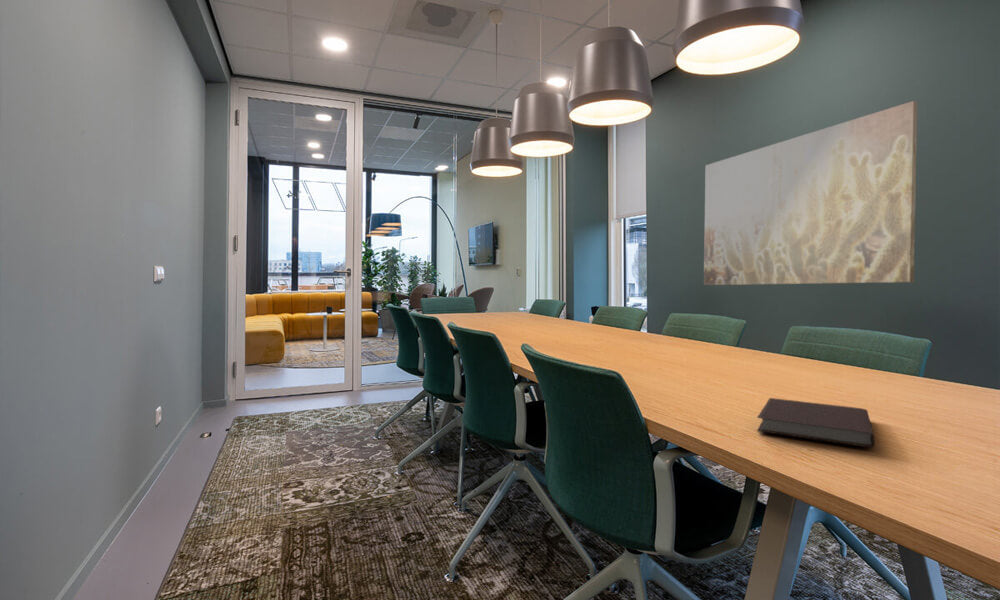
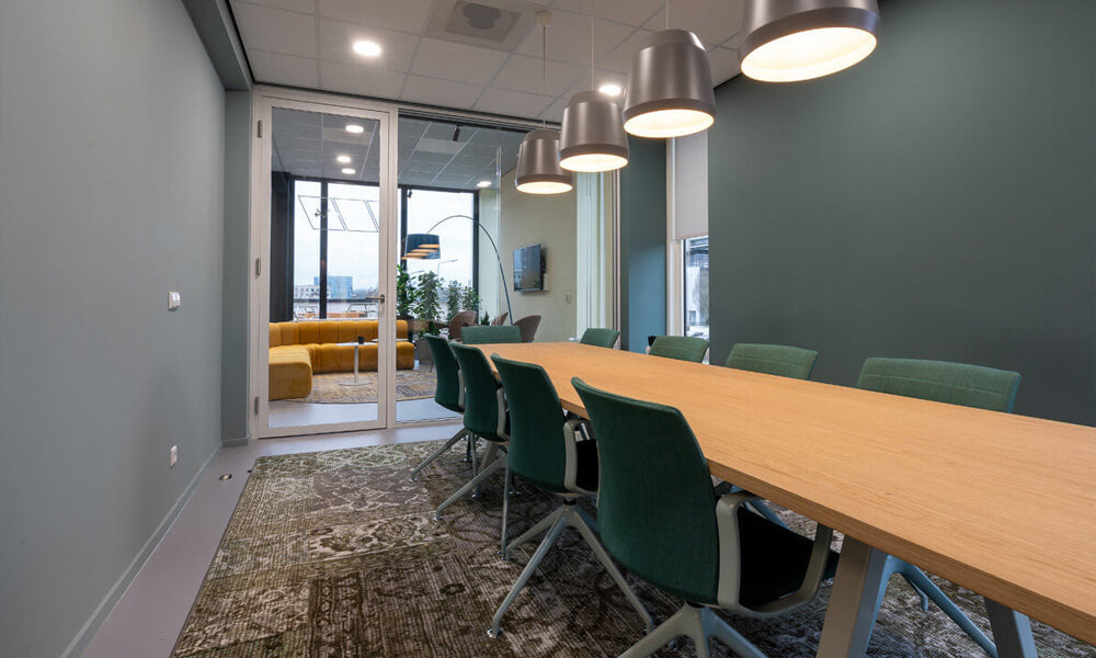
- wall art [703,100,919,286]
- notebook [756,397,876,448]
